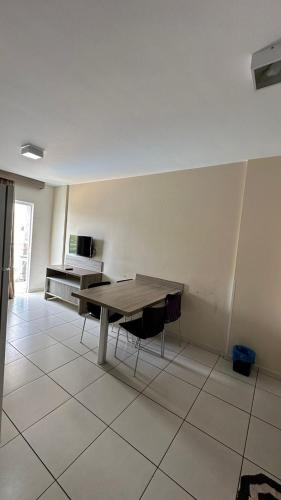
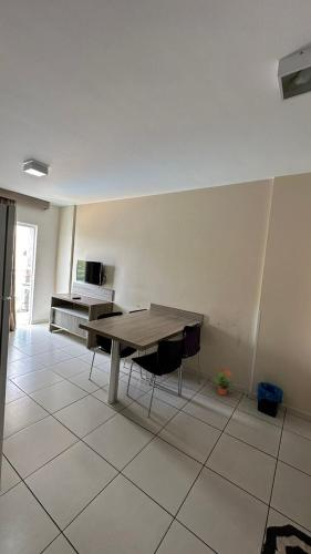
+ potted plant [211,368,236,397]
